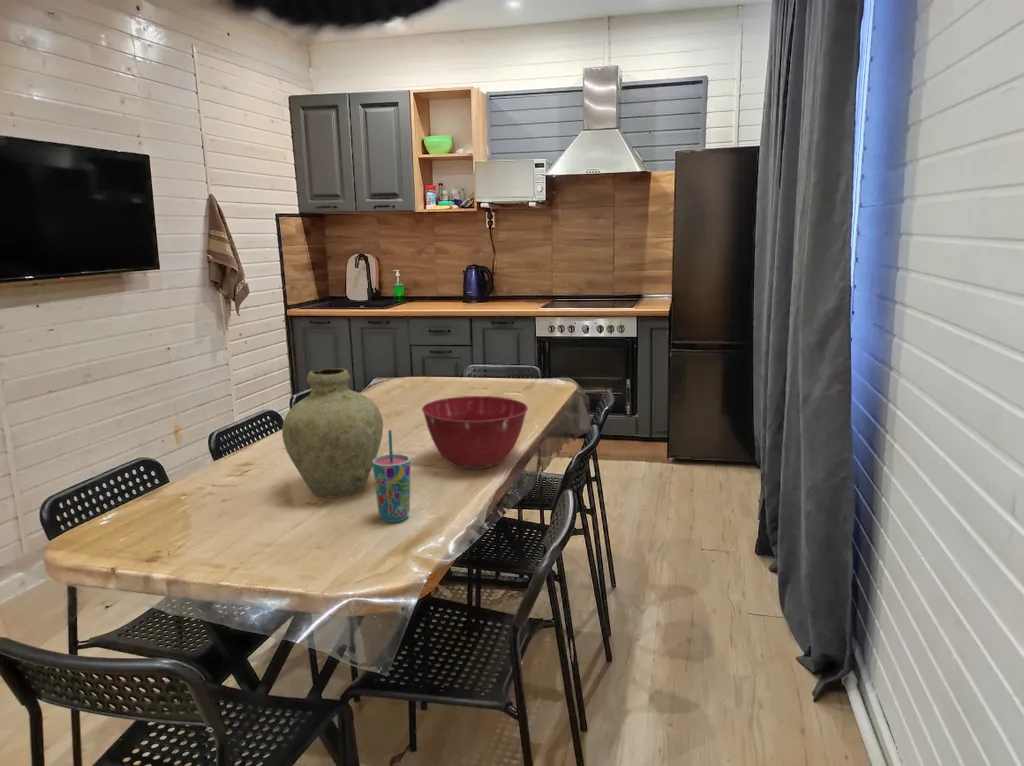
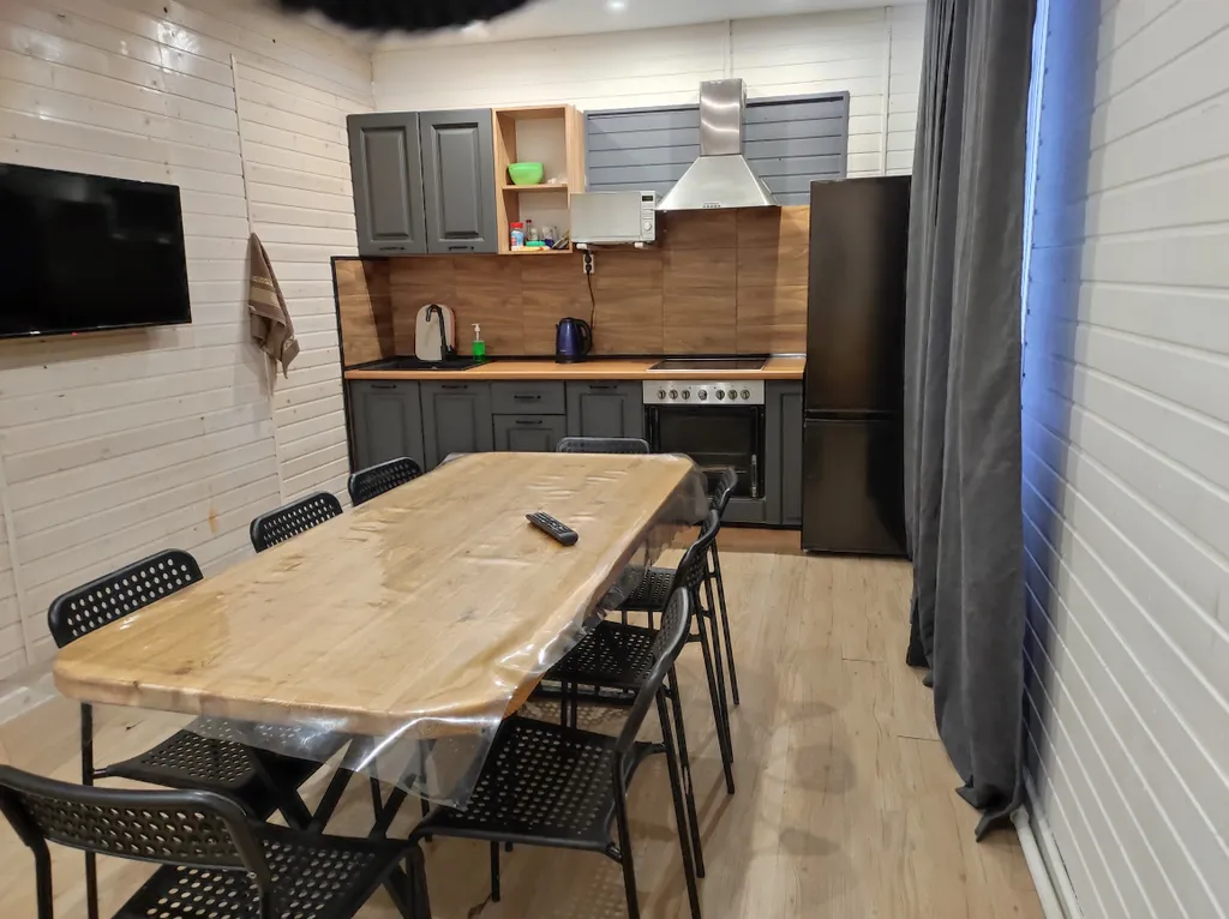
- mixing bowl [421,395,529,470]
- cup [372,429,411,523]
- vase [281,367,384,498]
